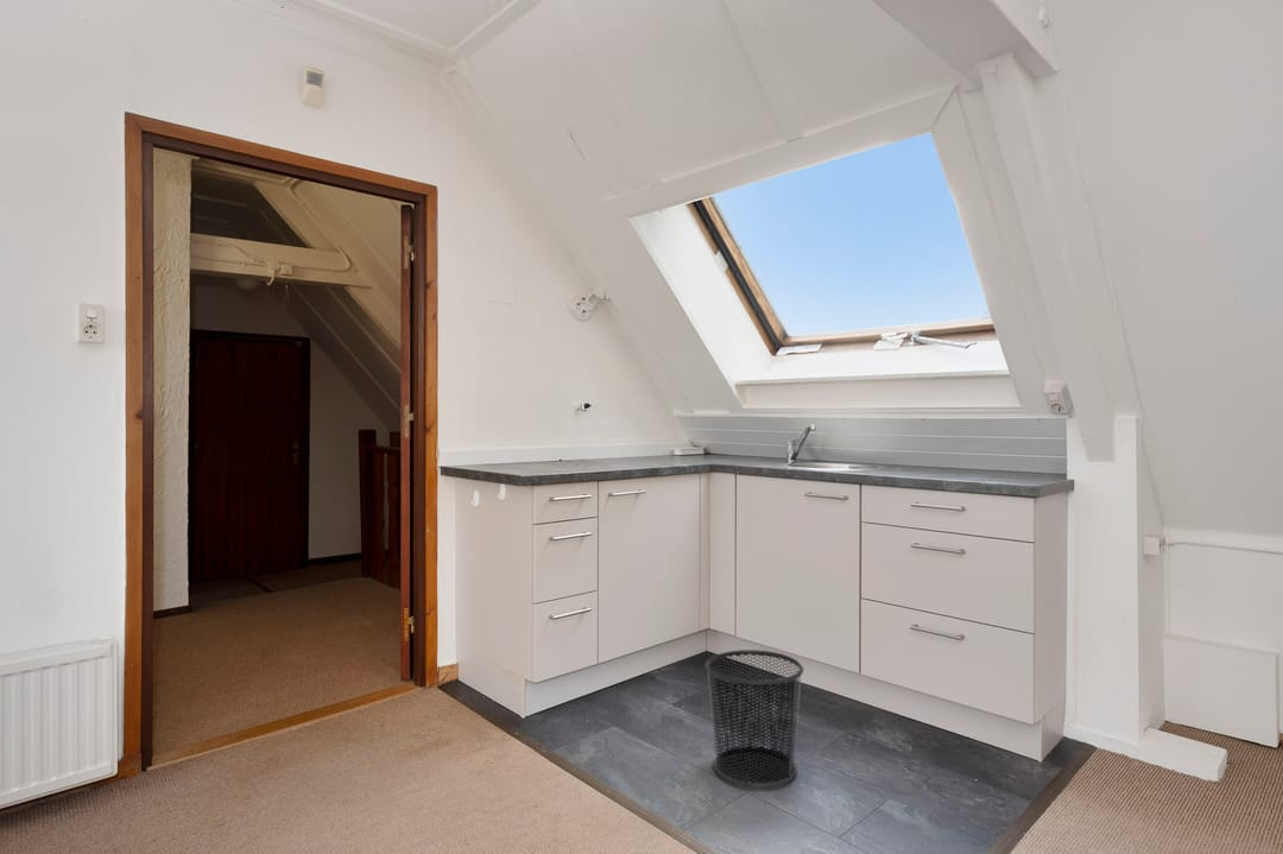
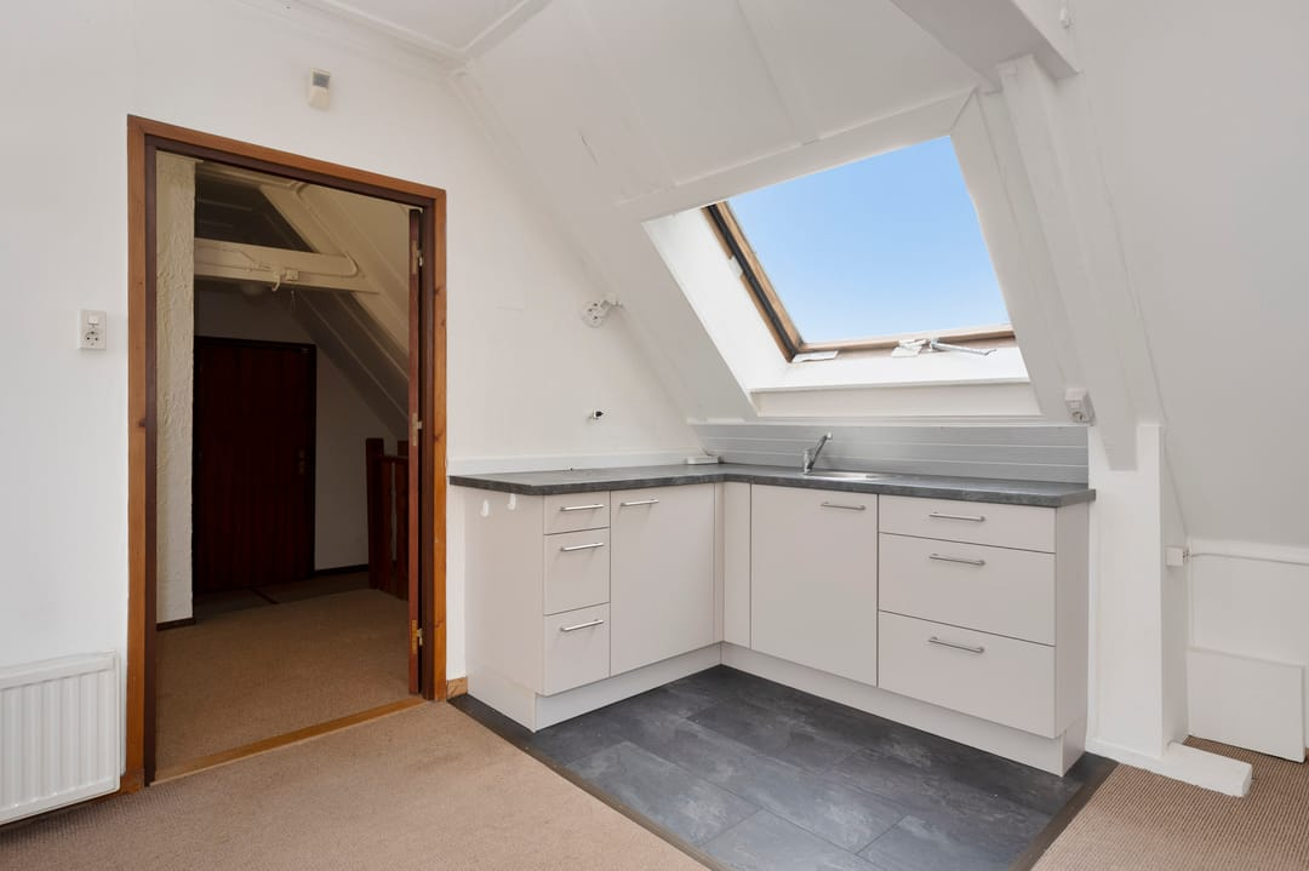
- trash can [704,649,804,789]
